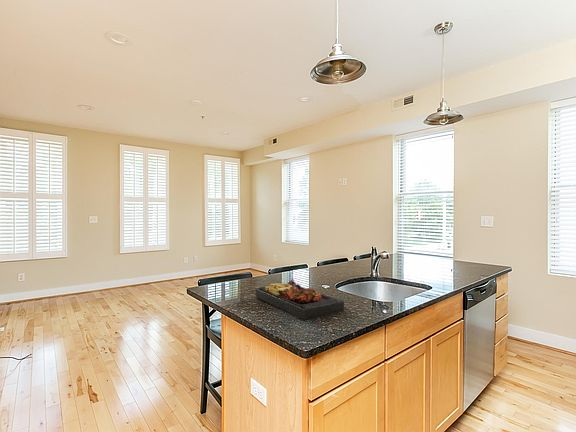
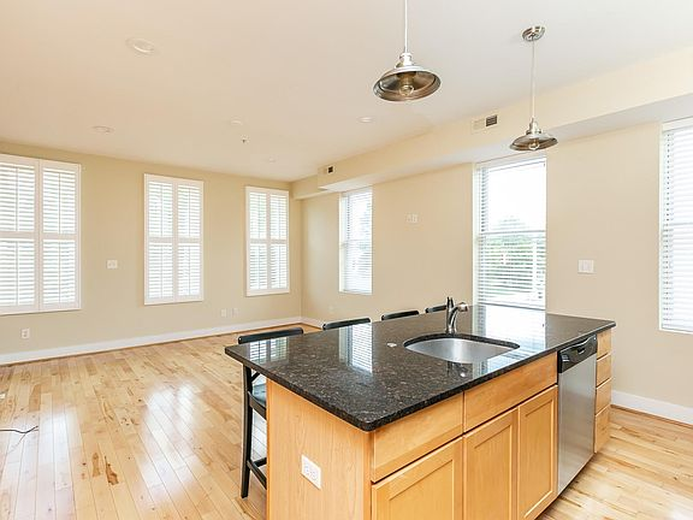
- food platter [255,278,345,321]
